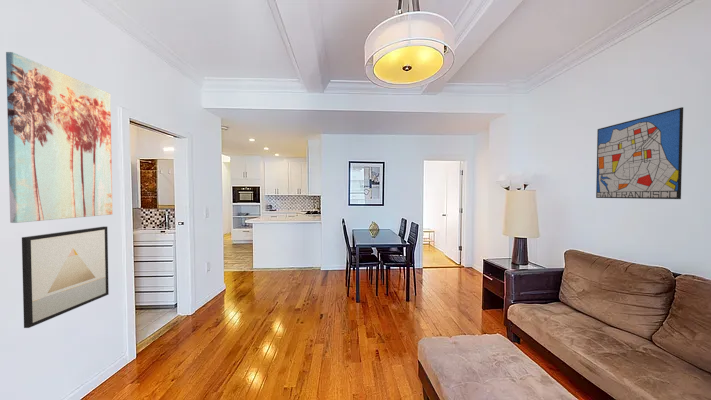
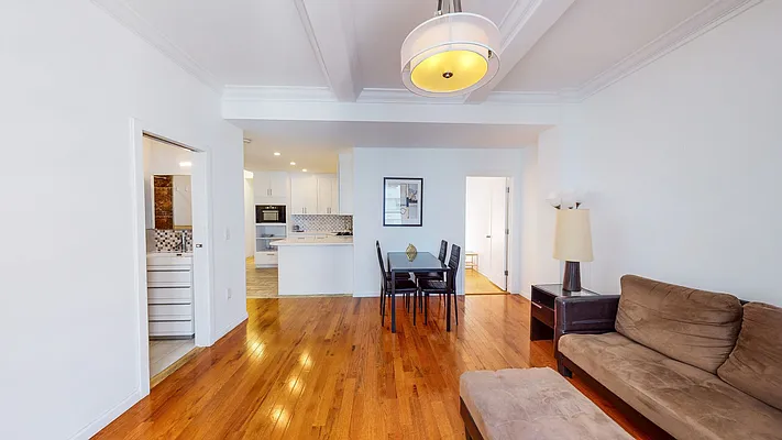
- wall art [21,226,110,329]
- wall art [595,106,684,200]
- wall art [5,51,113,224]
